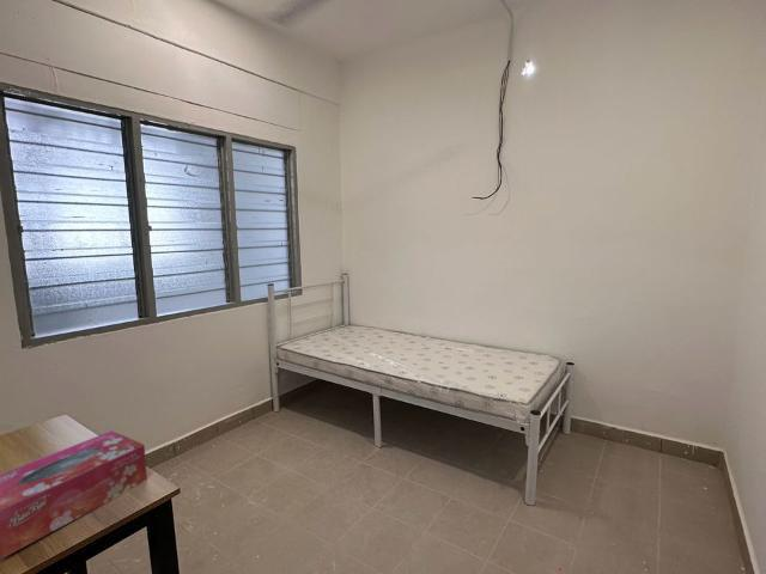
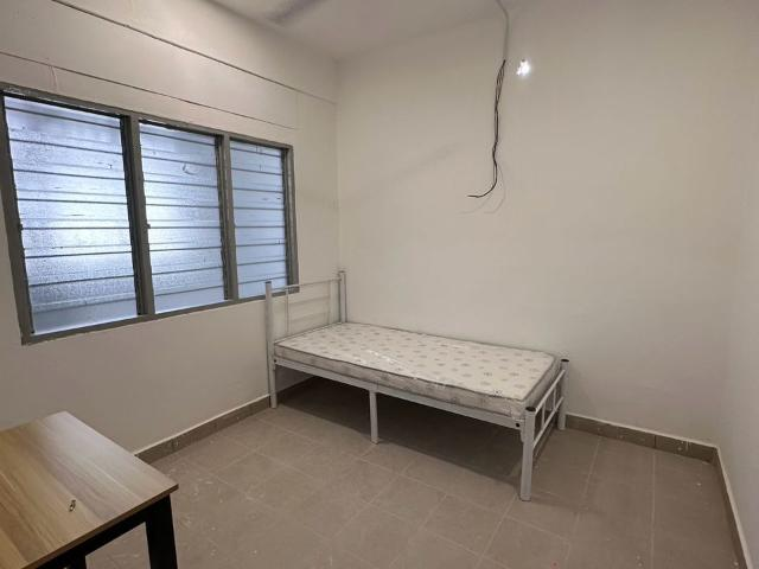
- tissue box [0,429,148,561]
